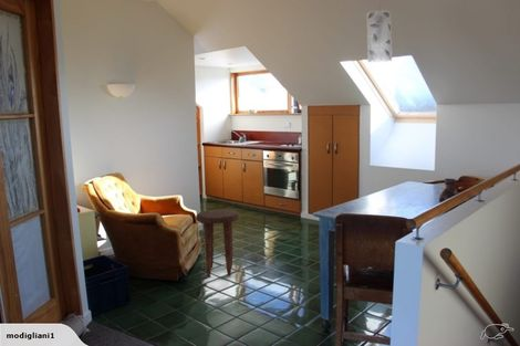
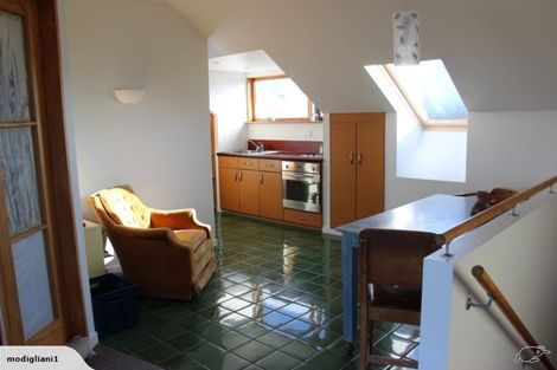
- side table [195,208,241,277]
